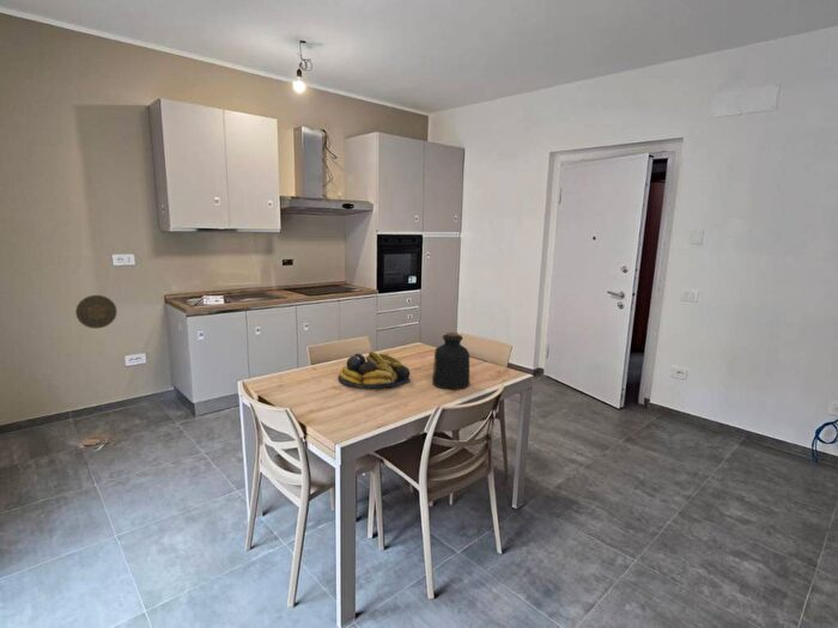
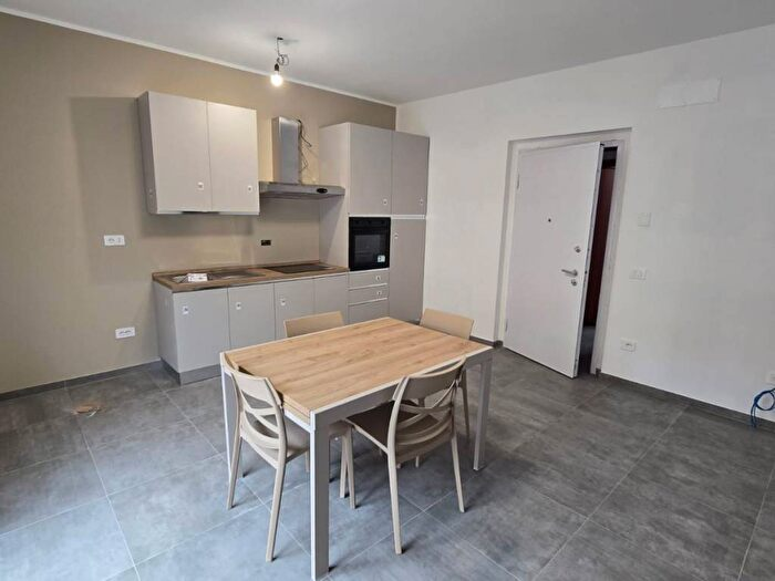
- bottle [431,331,470,391]
- decorative plate [74,294,119,329]
- fruit bowl [338,350,412,389]
